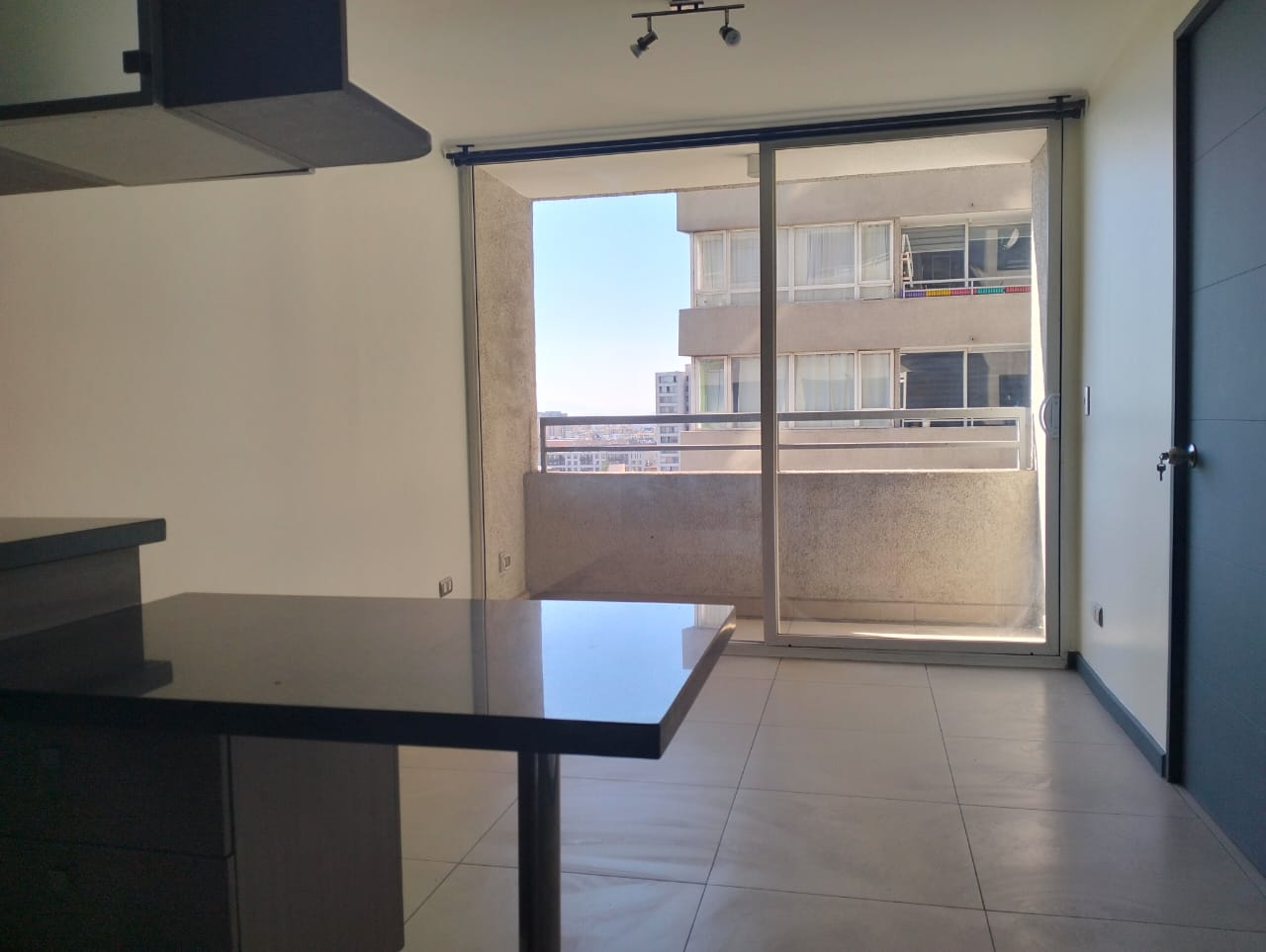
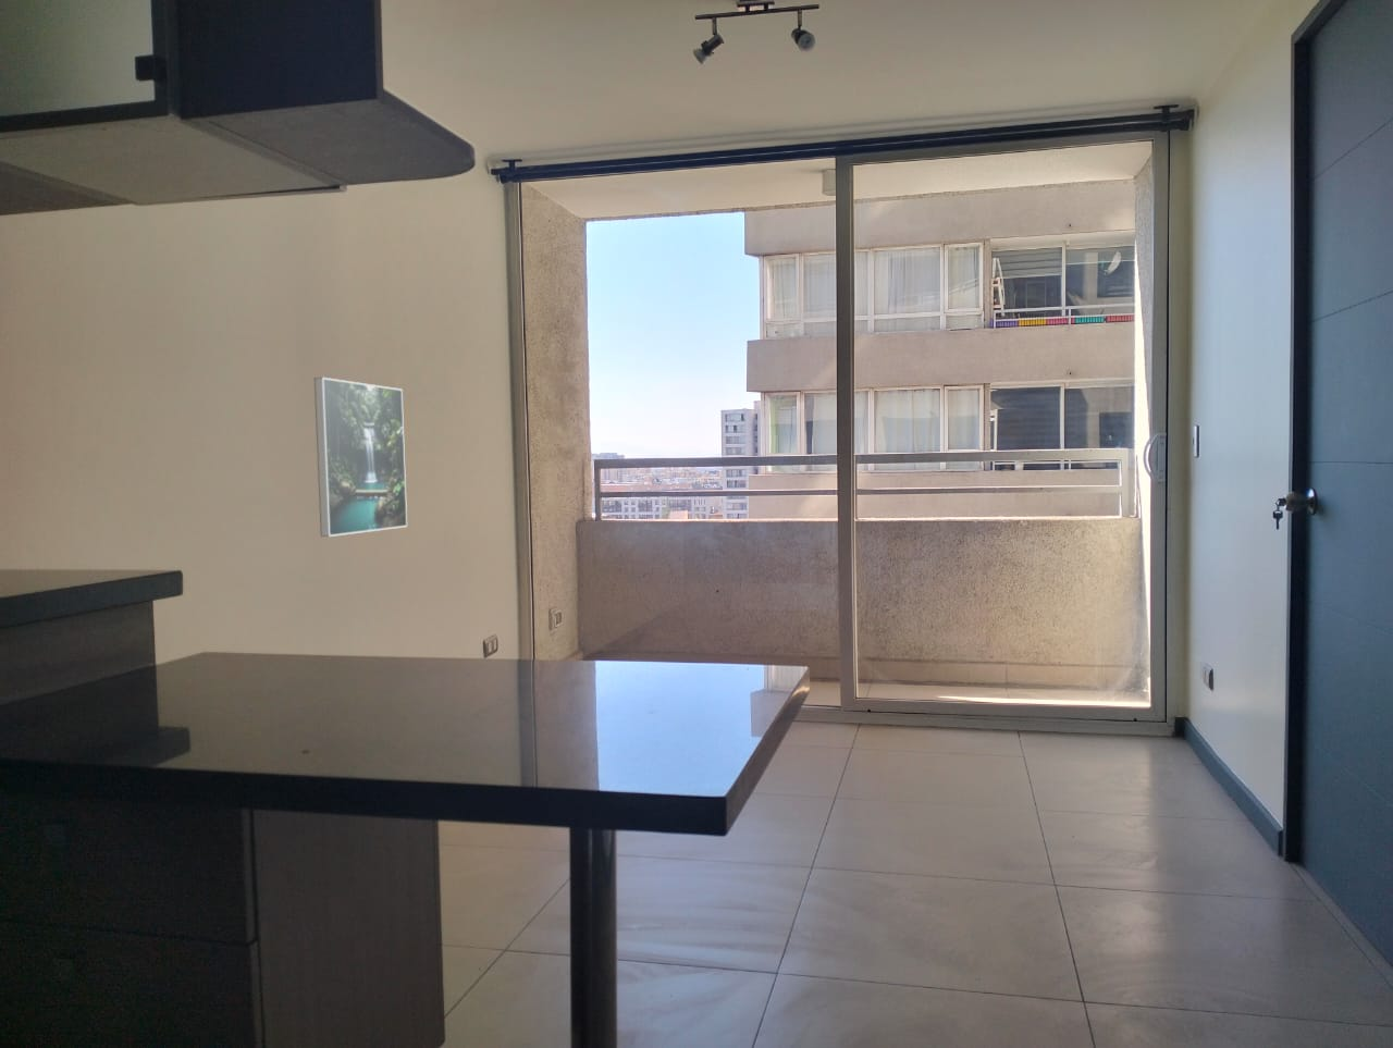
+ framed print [314,376,408,537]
